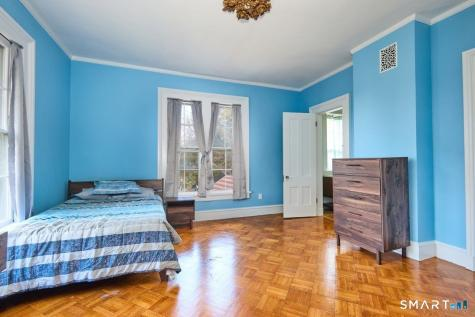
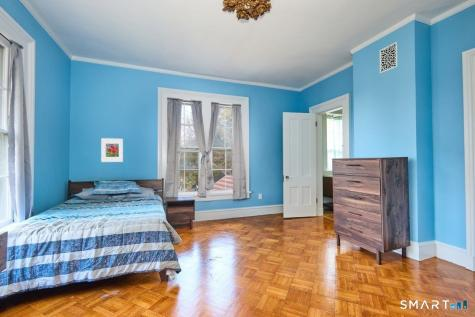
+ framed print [100,137,124,163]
